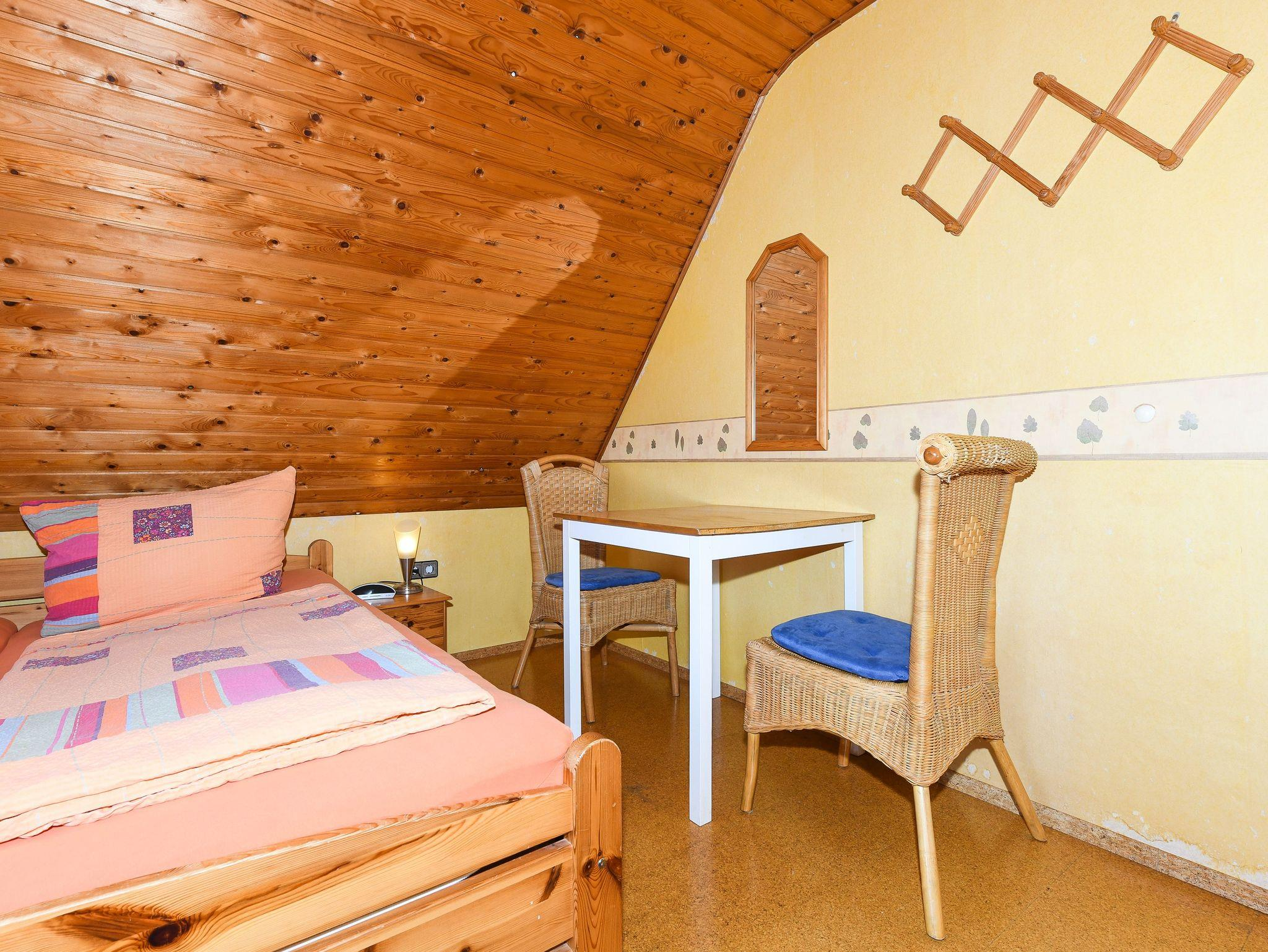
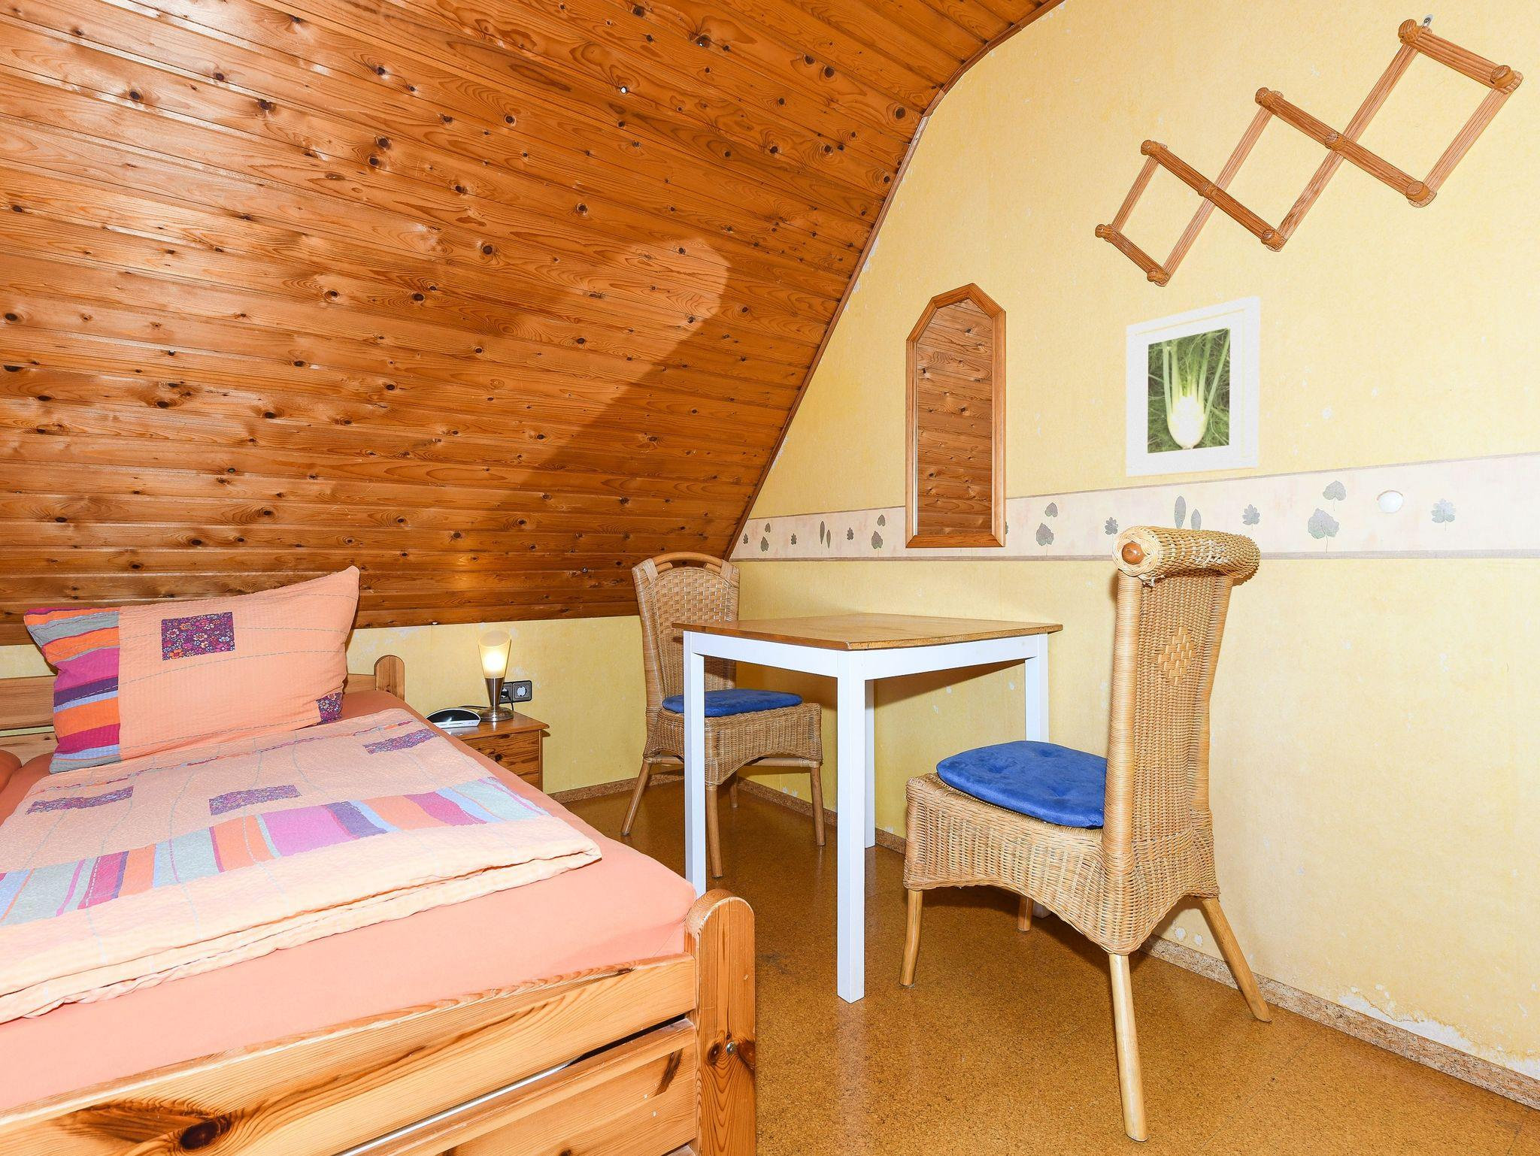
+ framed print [1125,295,1261,478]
